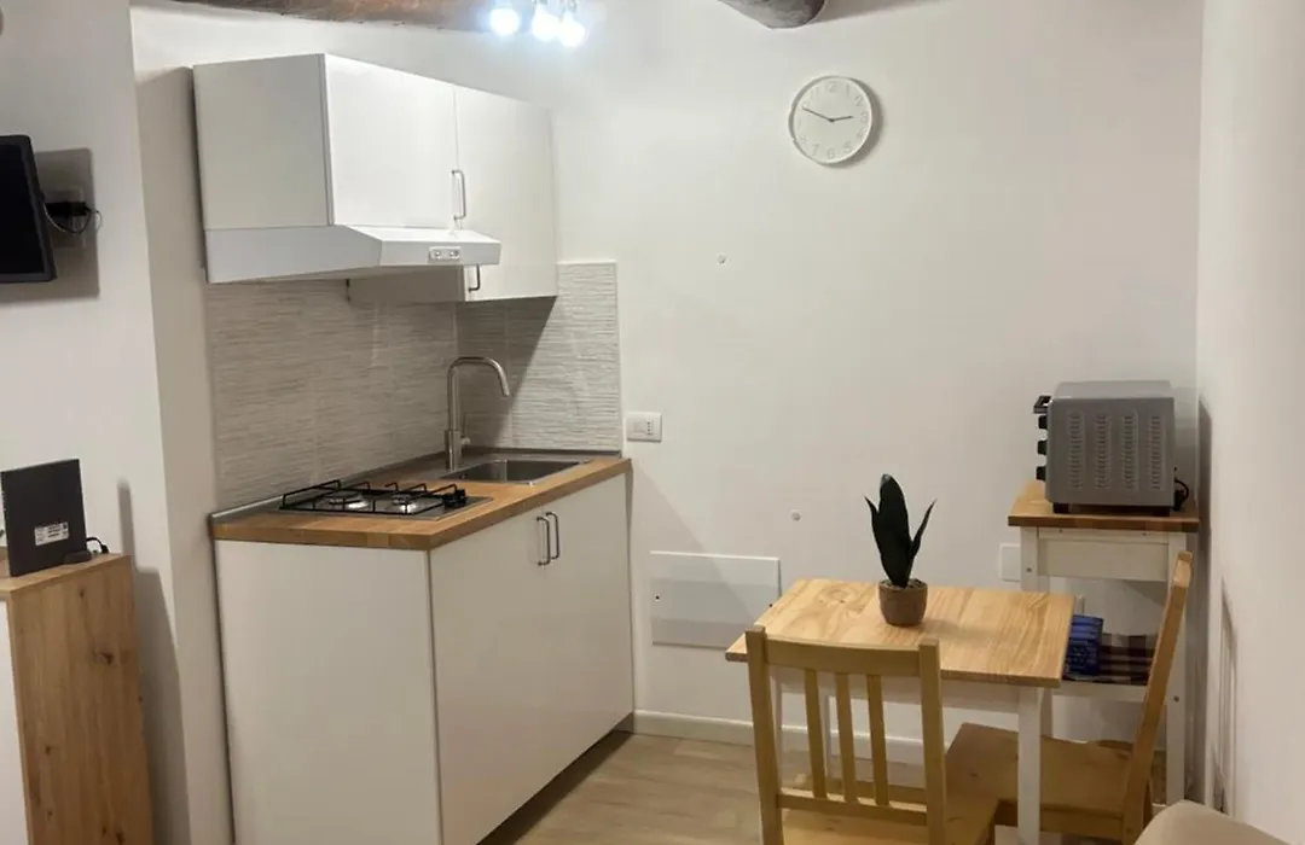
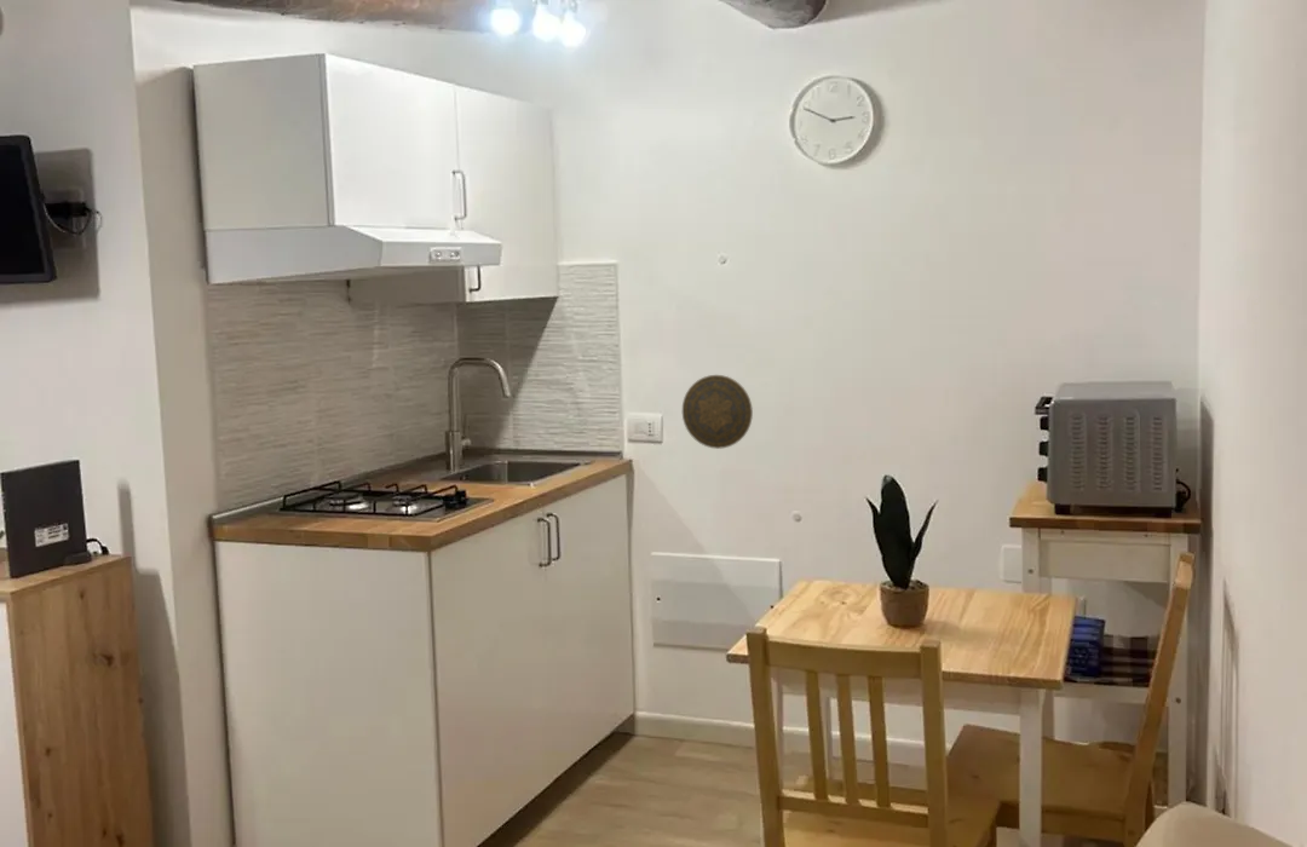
+ decorative plate [681,374,754,450]
